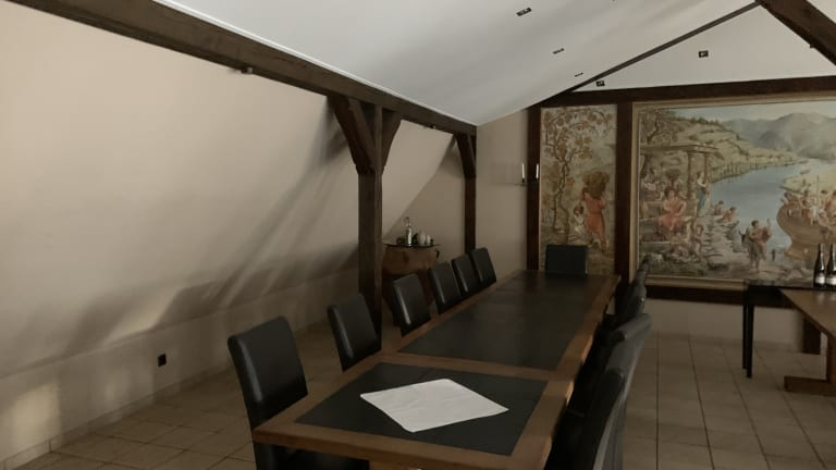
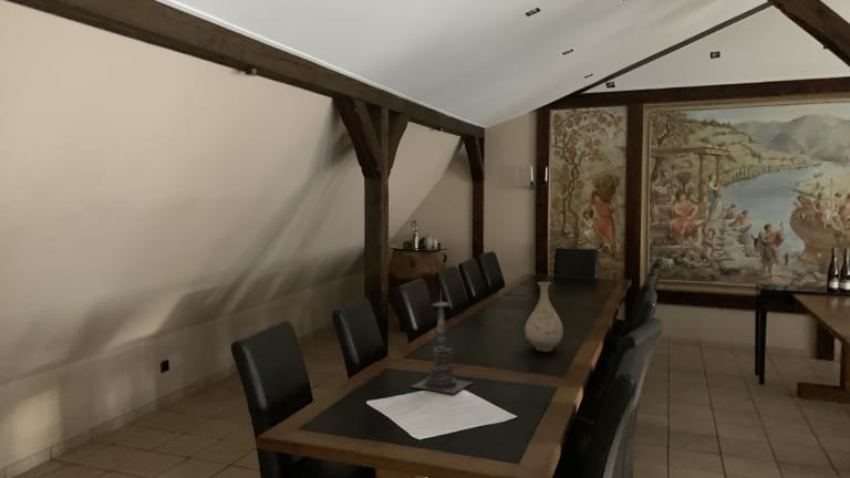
+ candle holder [408,289,475,395]
+ vase [525,281,564,353]
